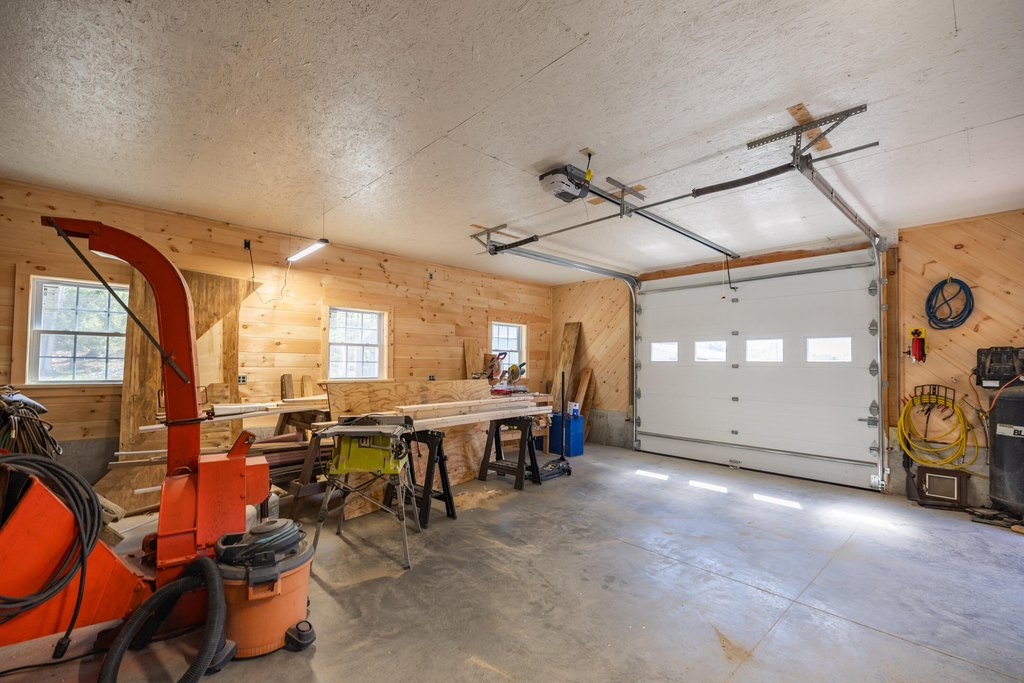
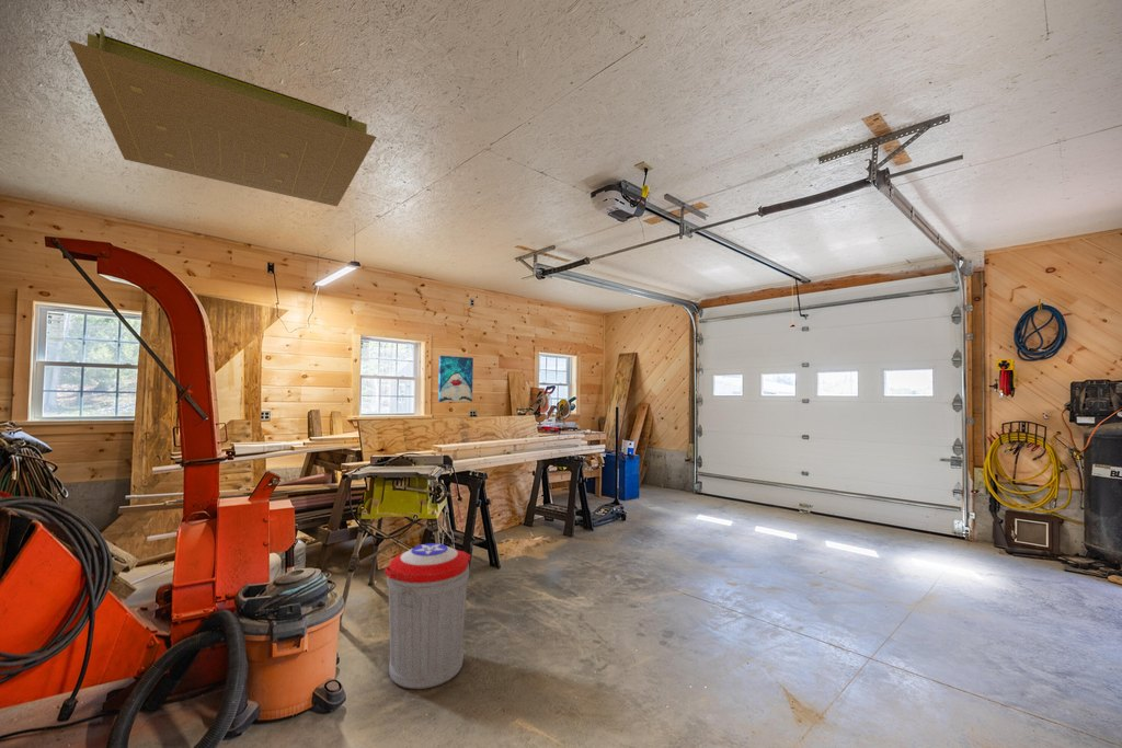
+ trash can [383,542,472,690]
+ light panel [67,26,377,207]
+ wall art [437,355,474,403]
